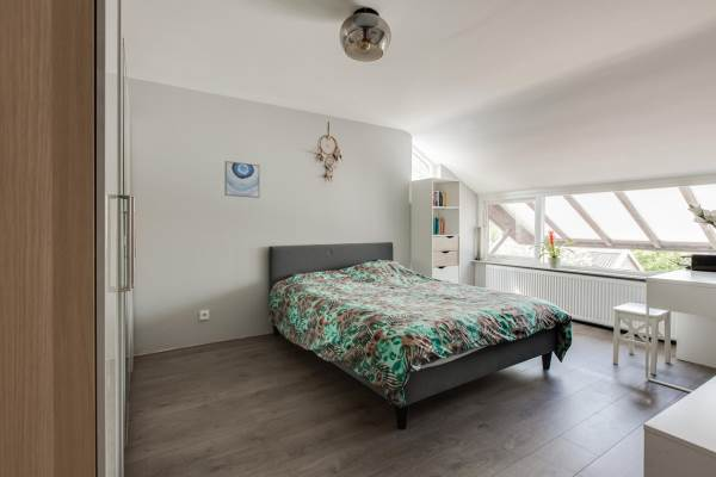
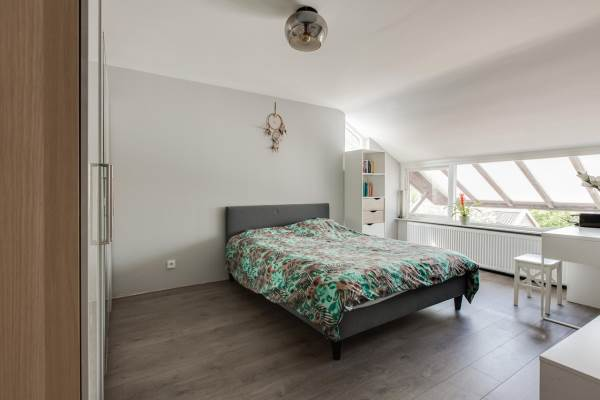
- wall art [223,160,261,199]
